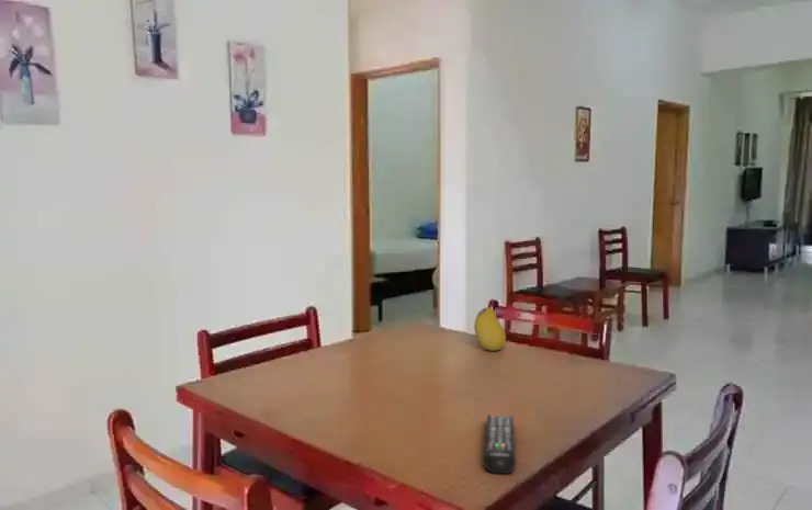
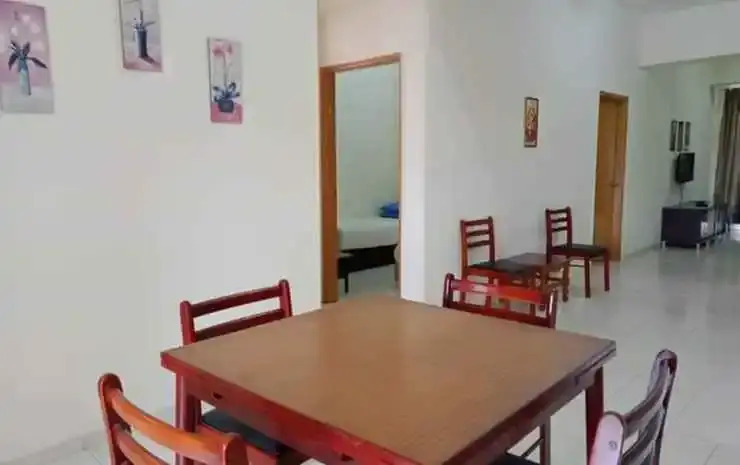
- remote control [484,413,516,475]
- fruit [473,306,507,352]
